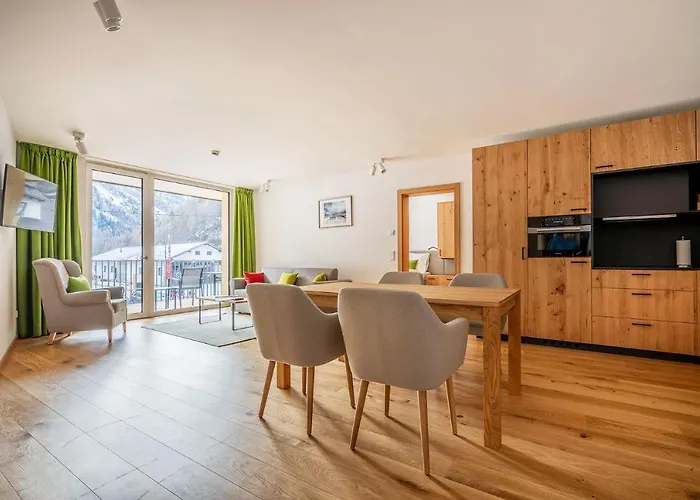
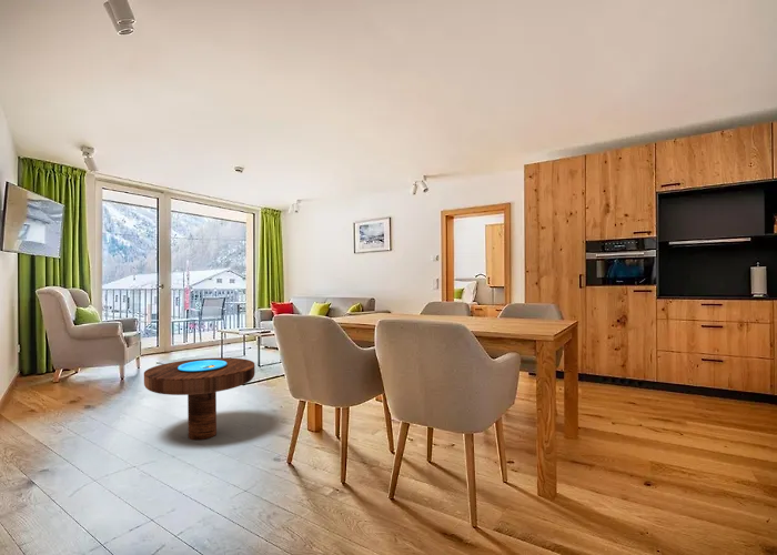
+ side table [143,356,256,441]
